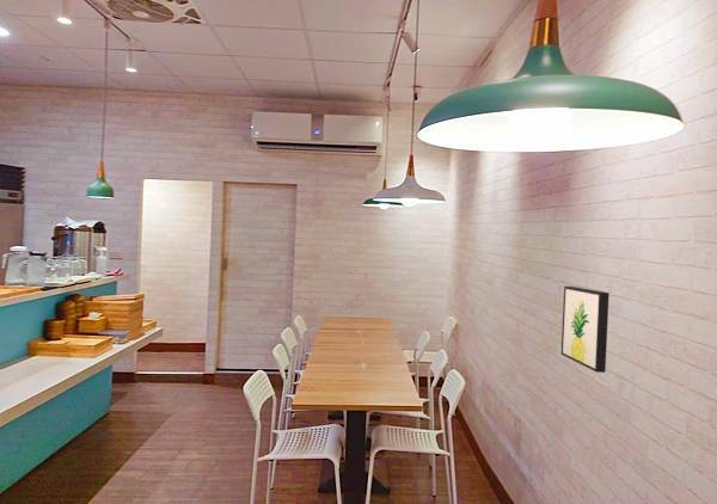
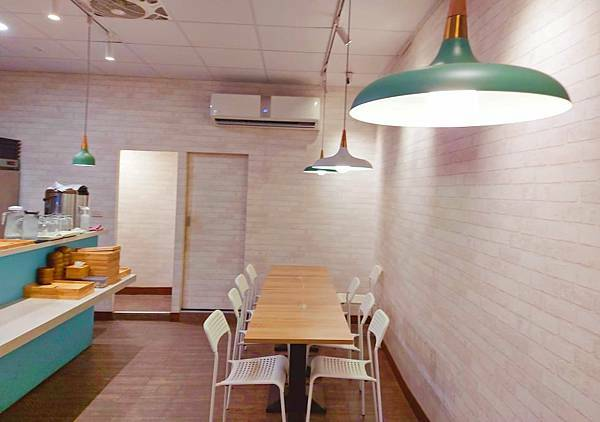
- wall art [560,285,611,374]
